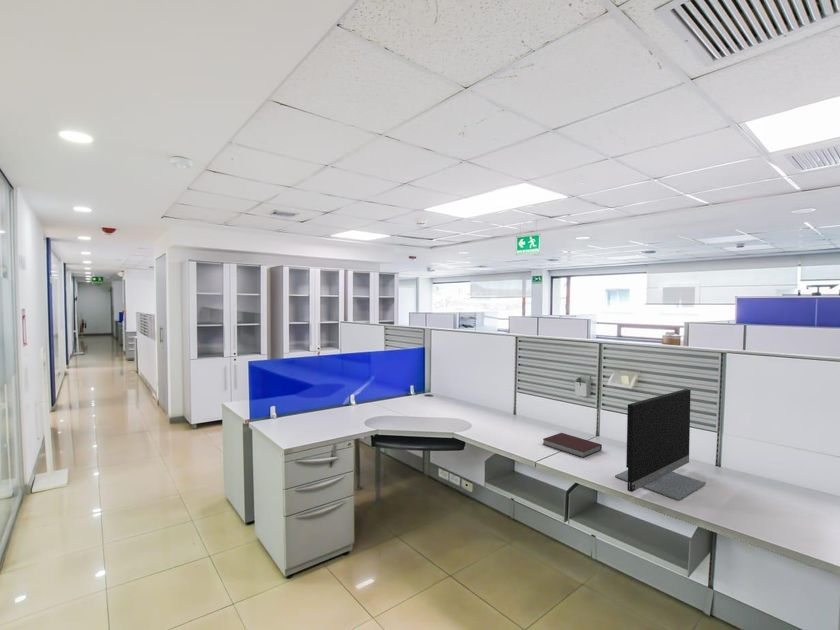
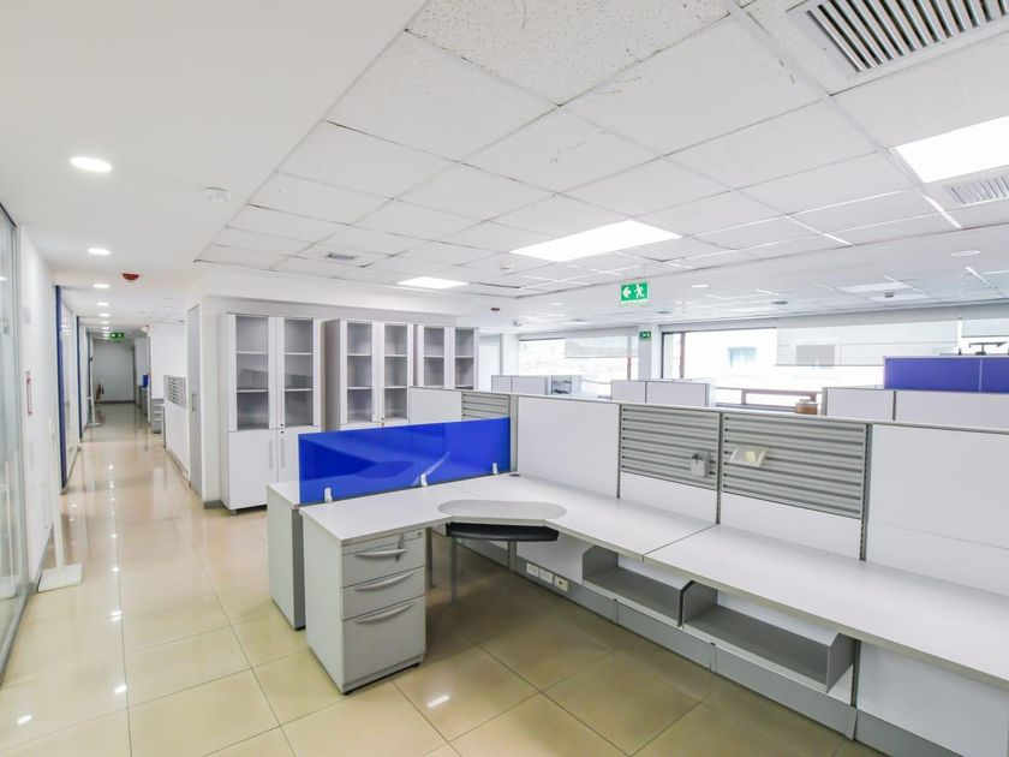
- notebook [542,432,603,459]
- monitor [614,388,707,501]
